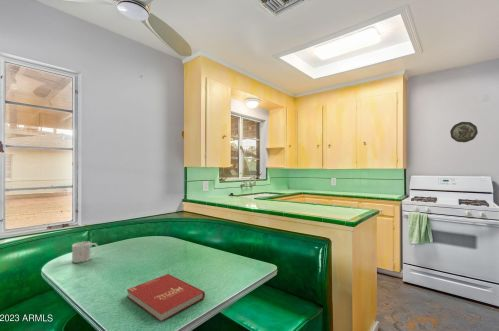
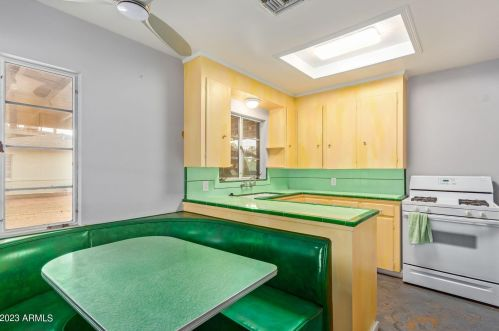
- decorative plate [449,121,479,143]
- book [126,273,206,322]
- mug [71,241,99,264]
